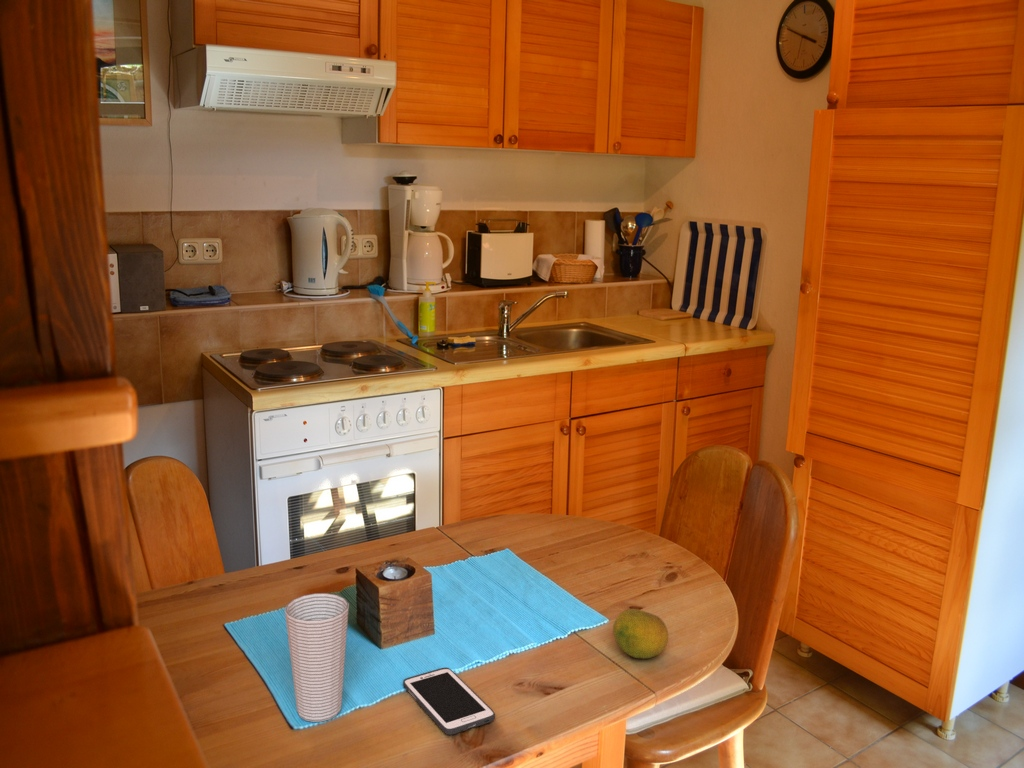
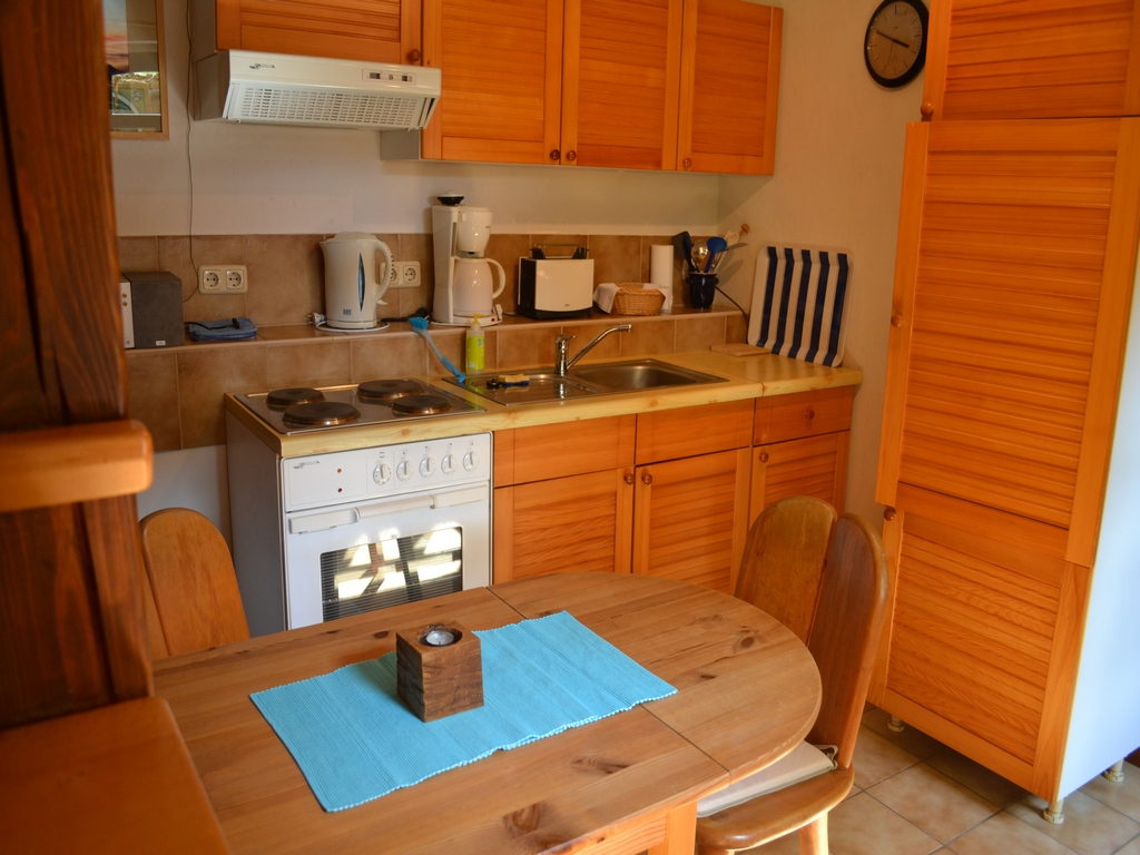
- cup [284,592,350,723]
- fruit [612,608,669,660]
- cell phone [402,667,496,736]
